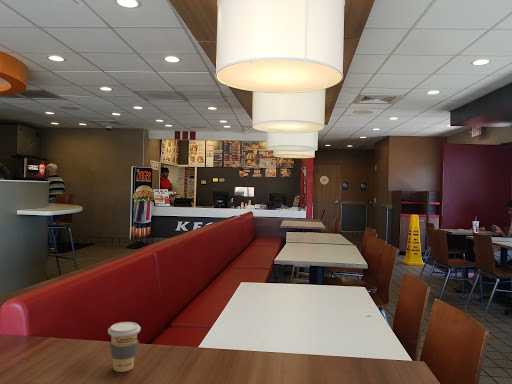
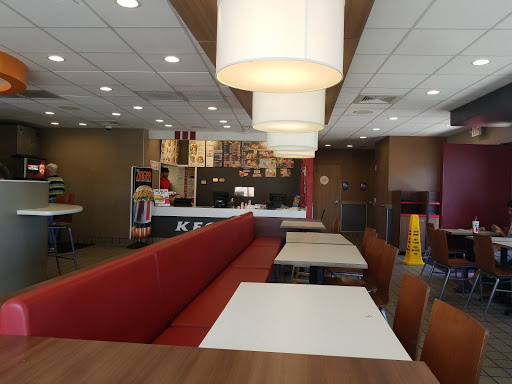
- coffee cup [107,321,142,373]
